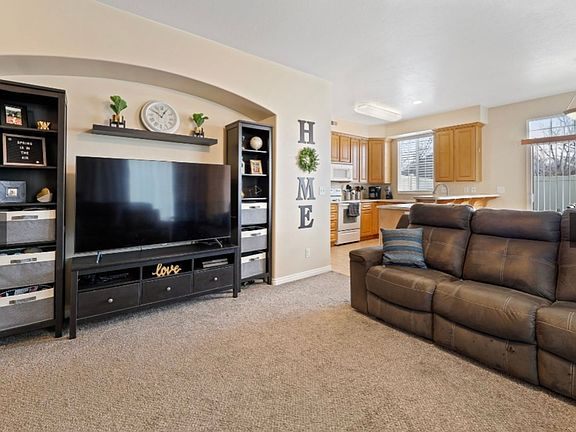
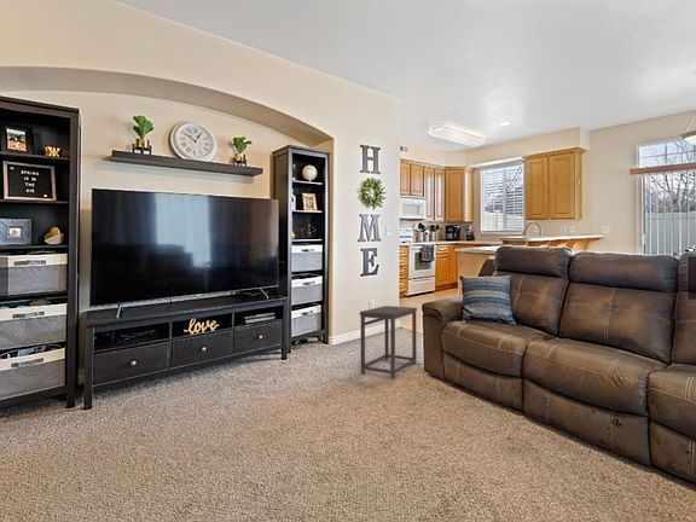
+ side table [359,304,418,379]
